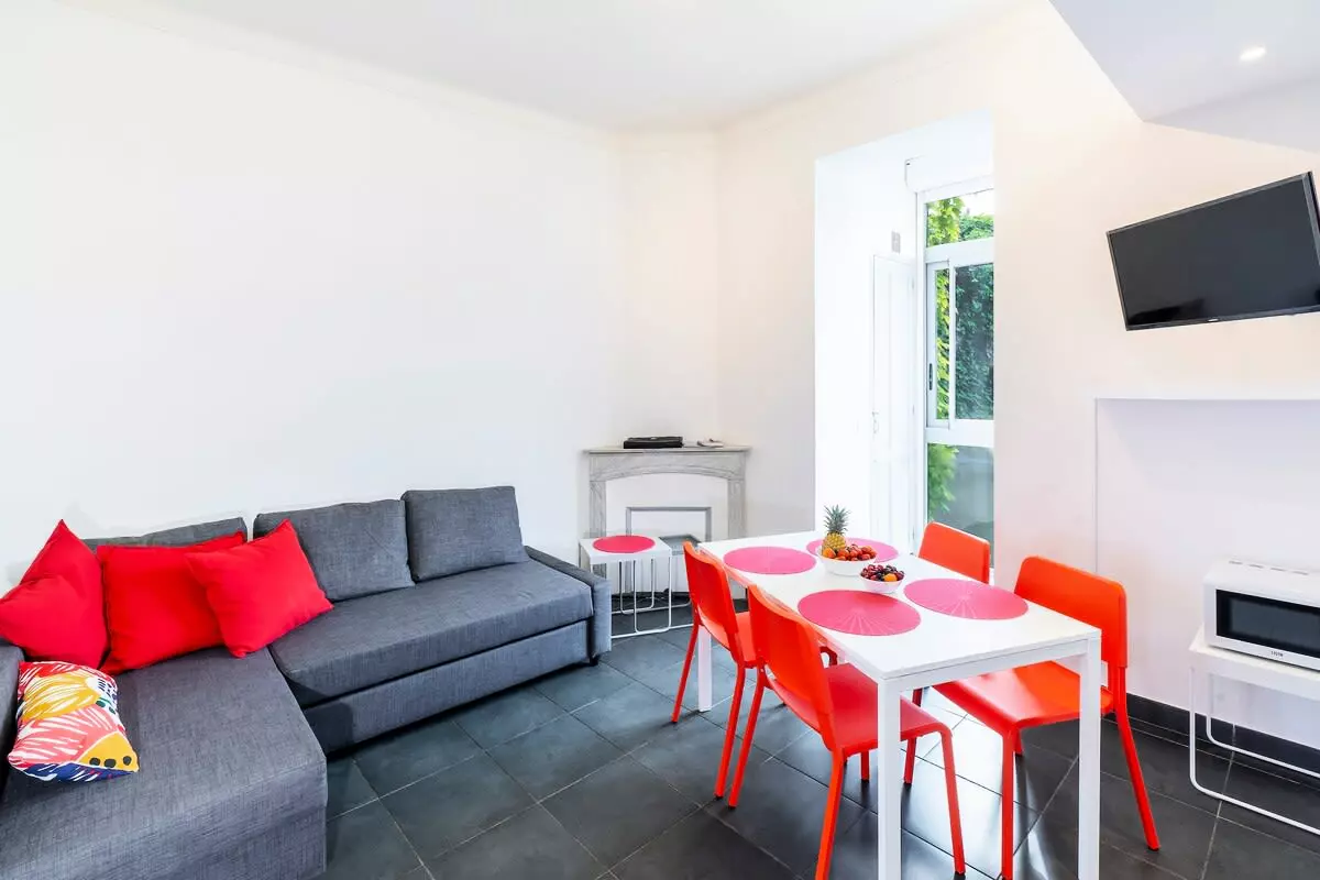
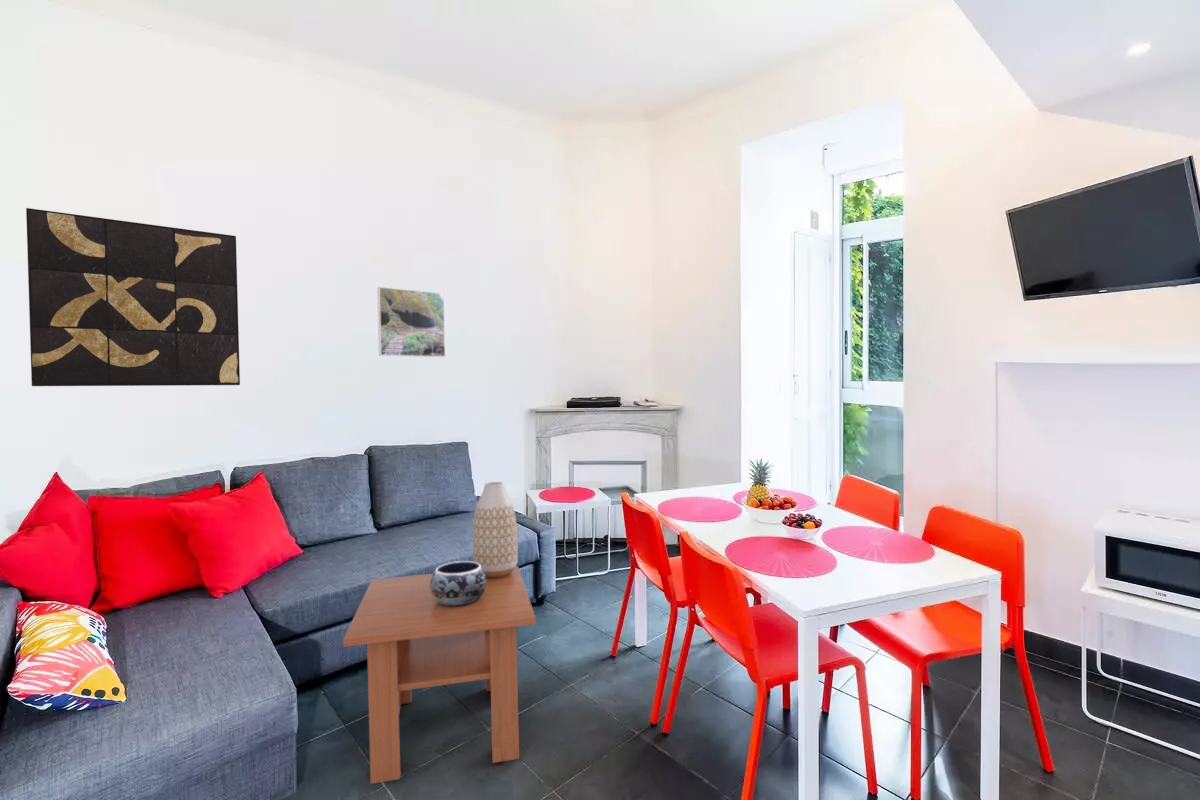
+ wall art [25,207,241,387]
+ decorative bowl [430,560,486,607]
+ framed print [376,286,446,358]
+ coffee table [342,565,537,785]
+ vase [472,481,519,578]
